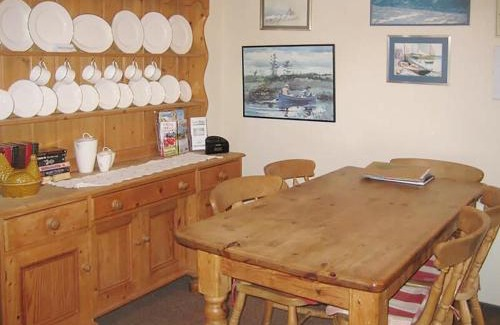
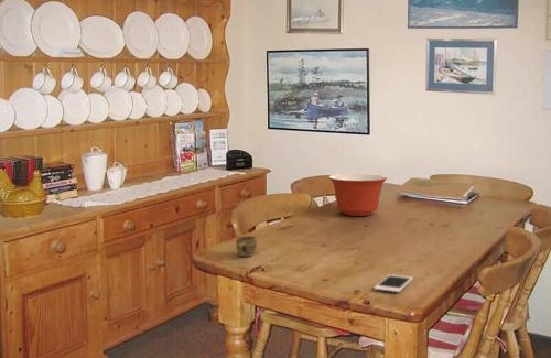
+ cup [235,235,258,258]
+ cell phone [372,273,414,293]
+ mixing bowl [328,173,388,217]
